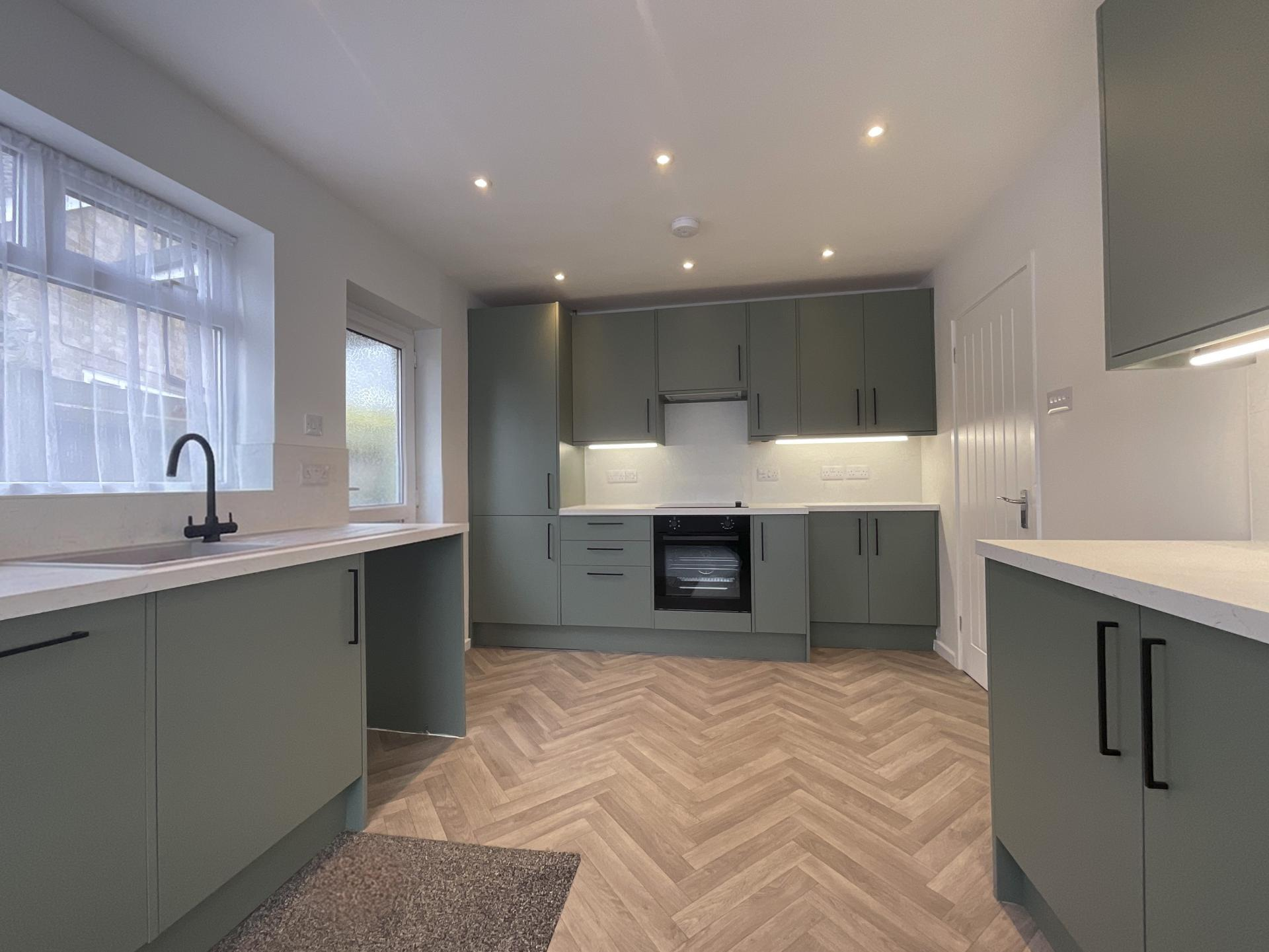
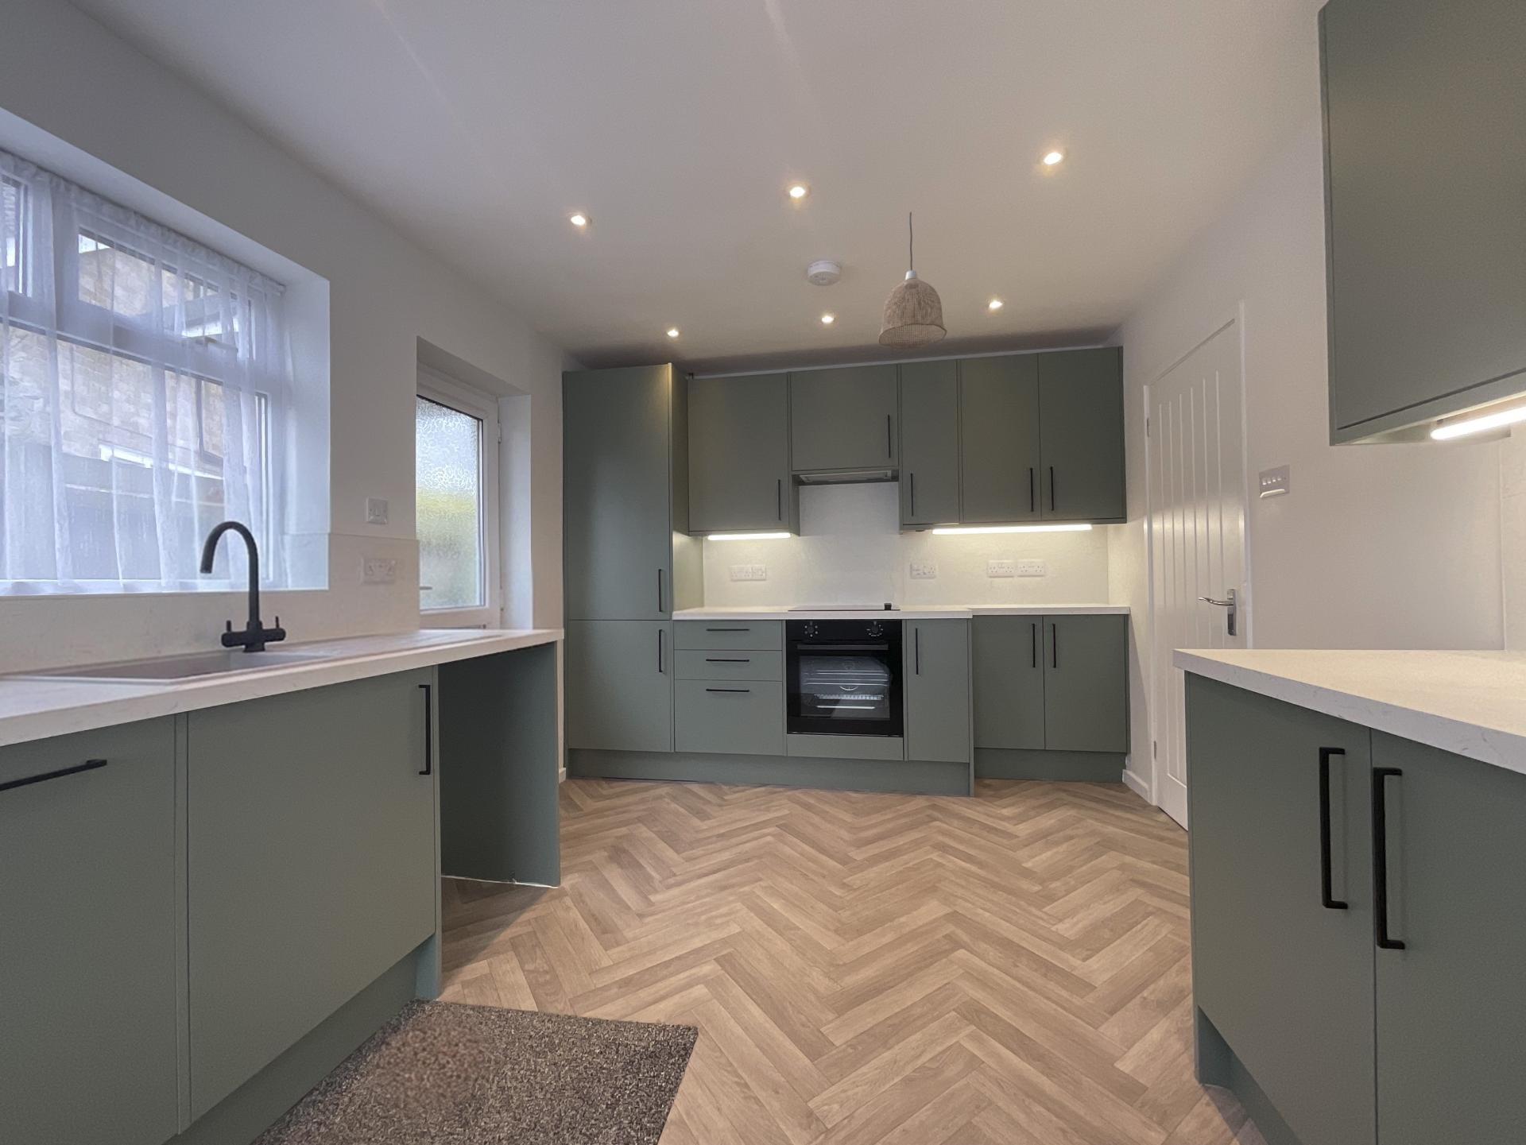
+ pendant lamp [878,212,948,350]
